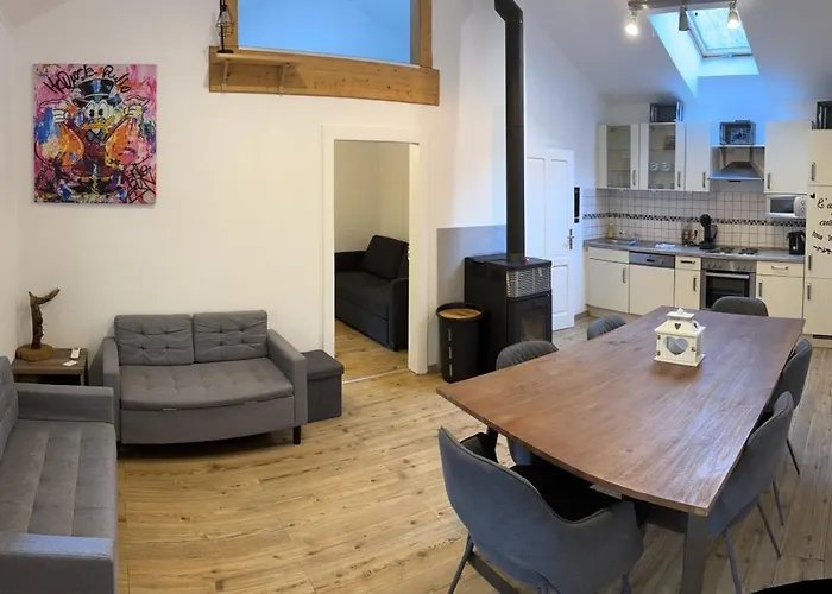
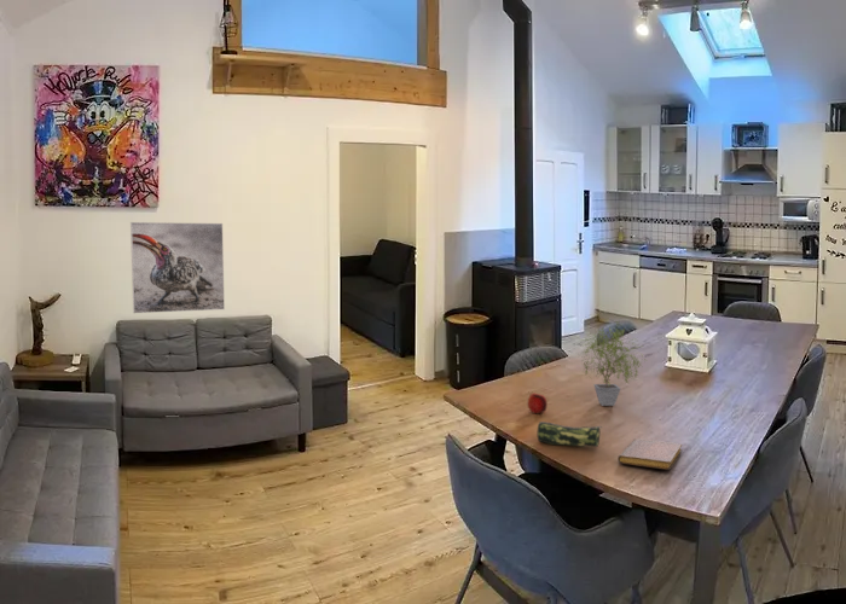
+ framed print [129,221,226,314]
+ notebook [616,437,683,471]
+ fruit [527,391,549,414]
+ potted plant [576,320,647,407]
+ pencil case [537,420,602,448]
